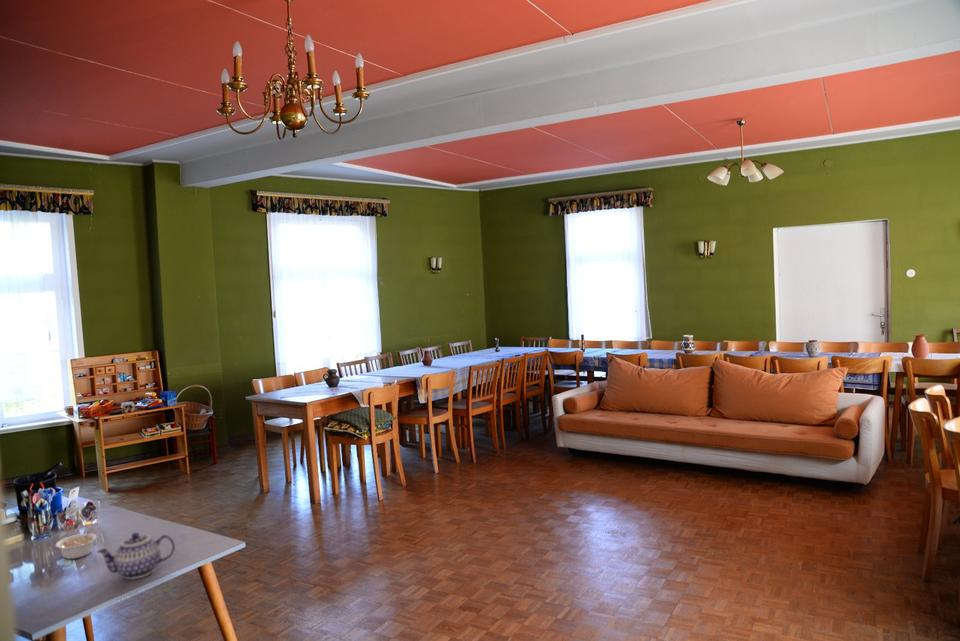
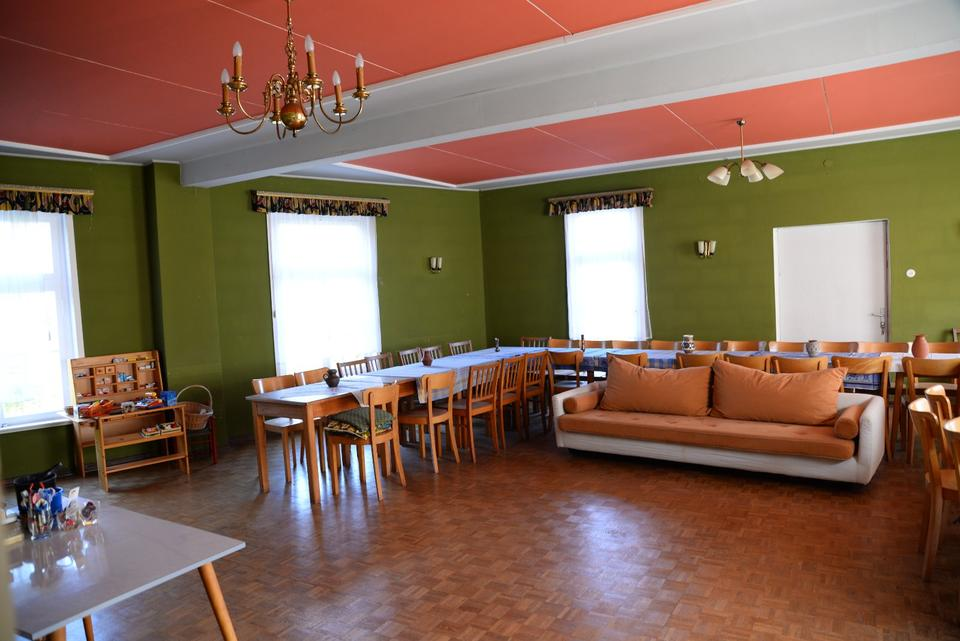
- legume [55,527,98,560]
- teapot [96,532,176,580]
